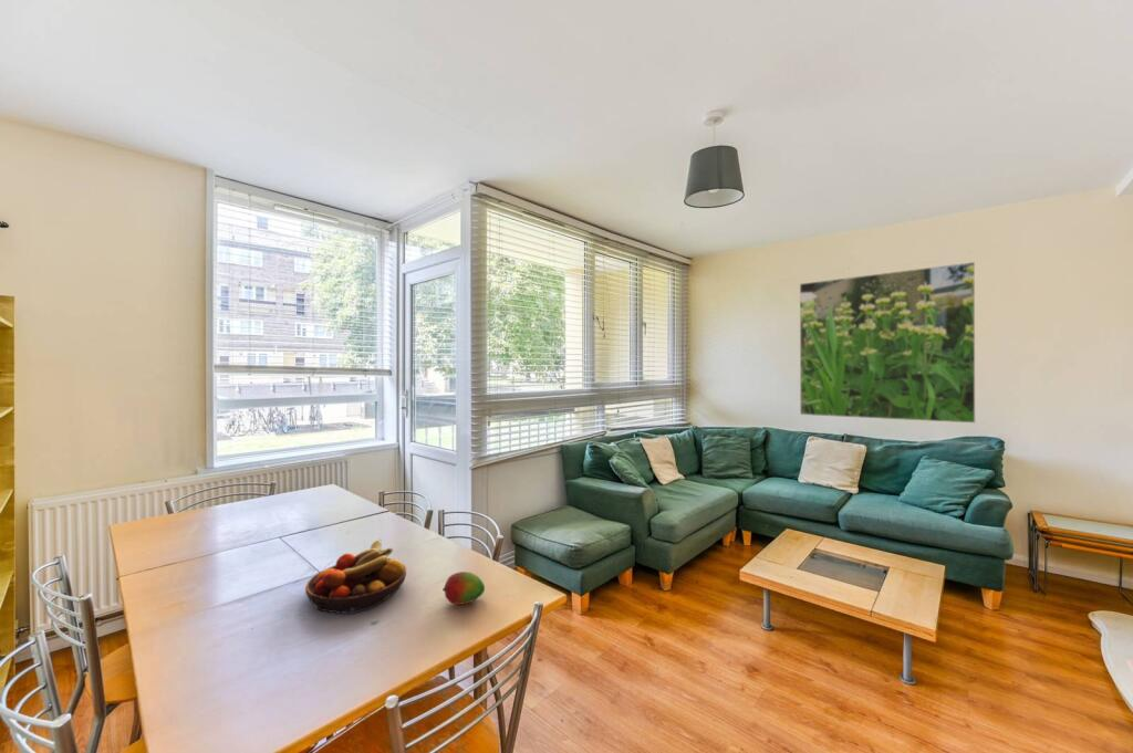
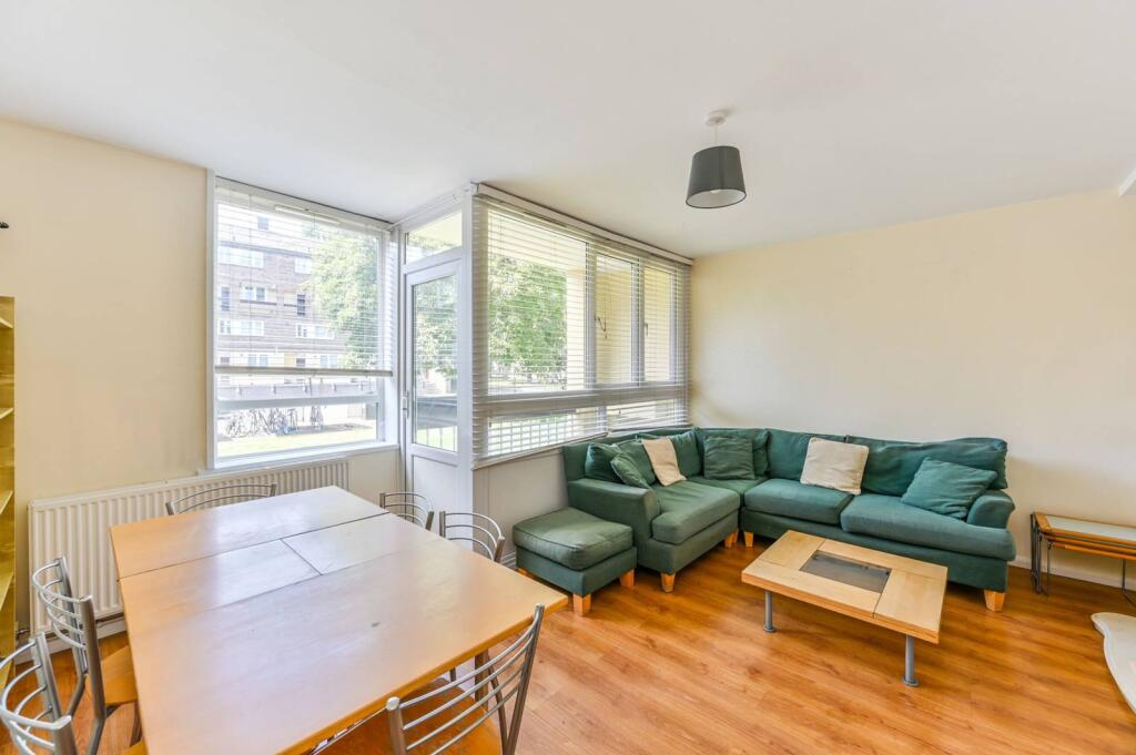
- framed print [799,261,976,425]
- fruit bowl [304,538,407,615]
- fruit [441,571,486,606]
